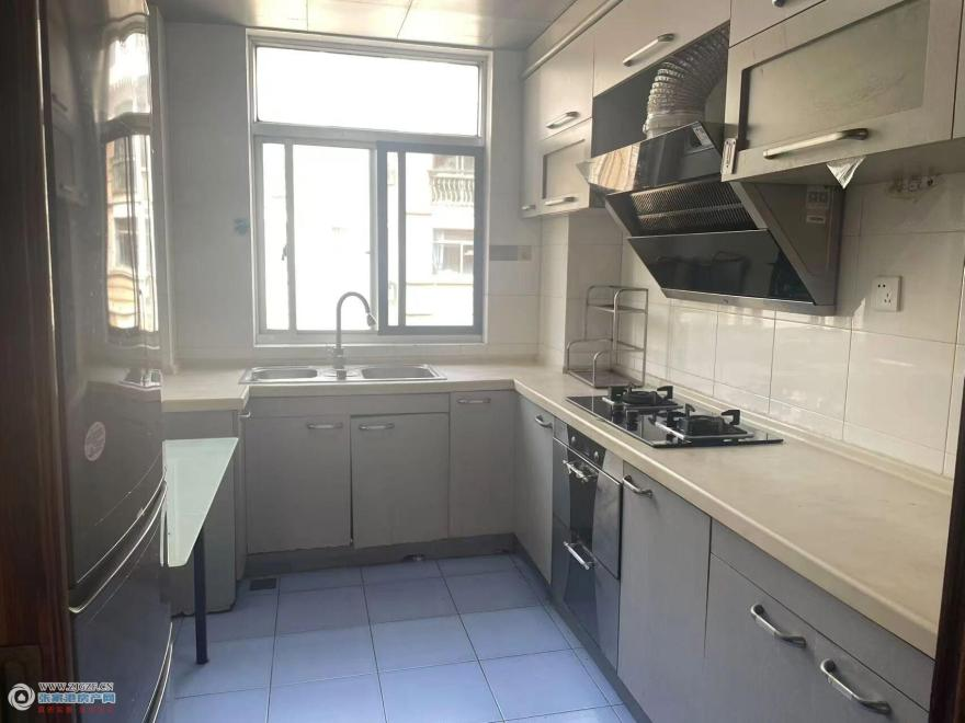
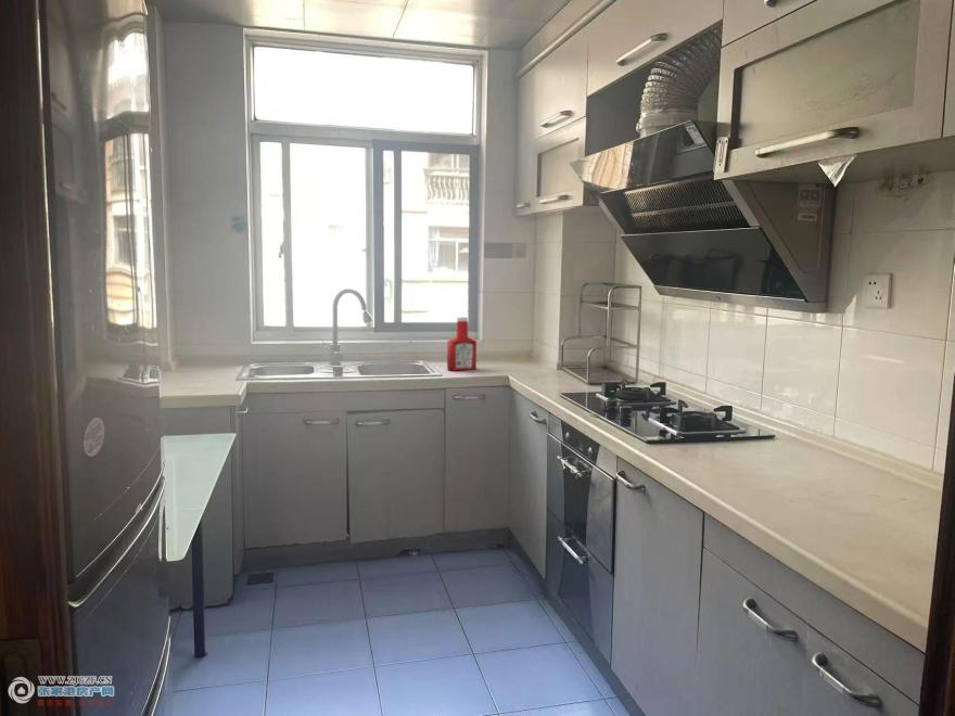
+ soap bottle [446,316,478,372]
